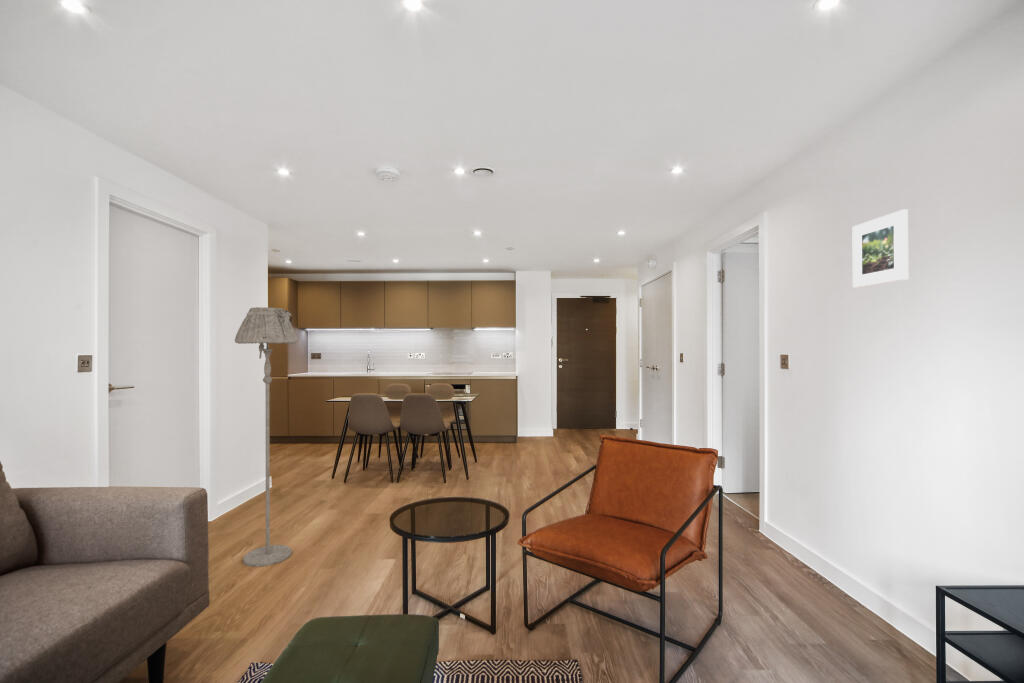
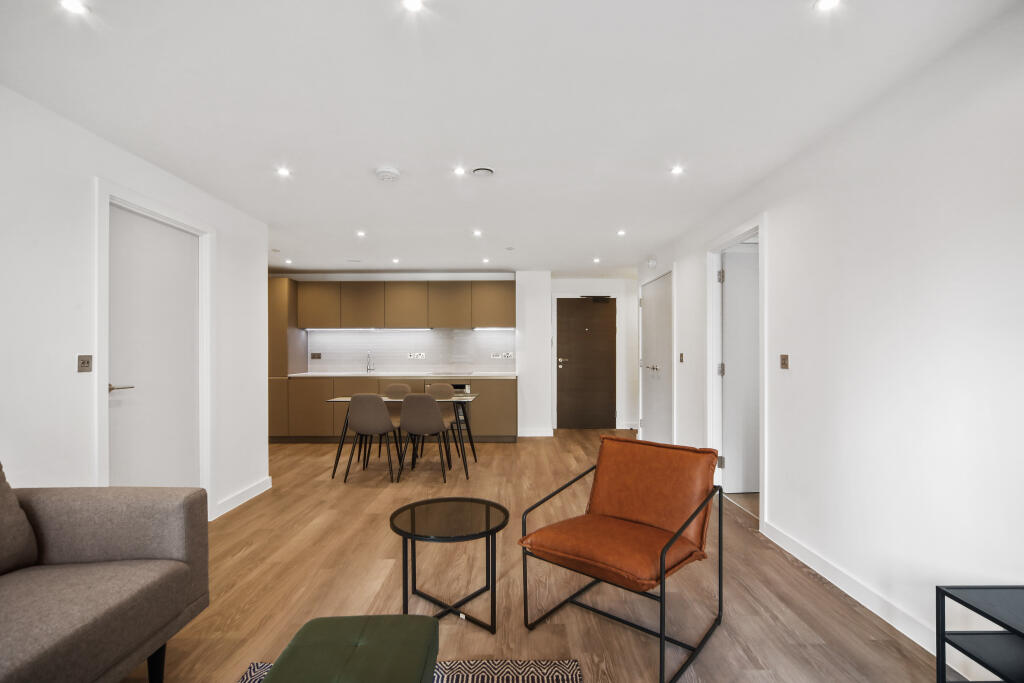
- floor lamp [234,306,299,568]
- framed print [851,209,909,288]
